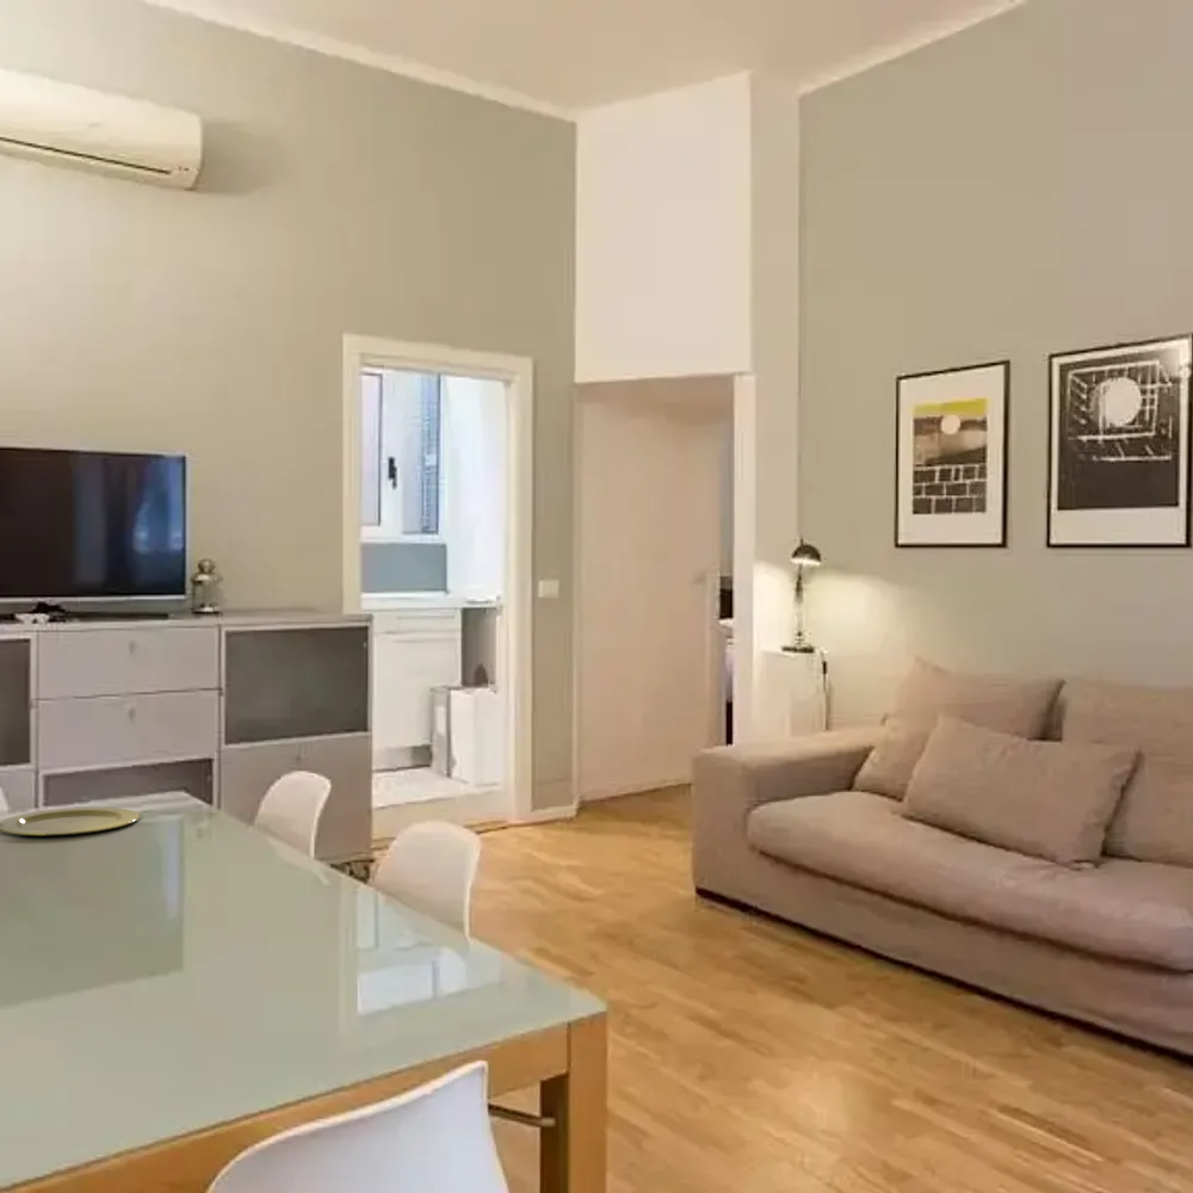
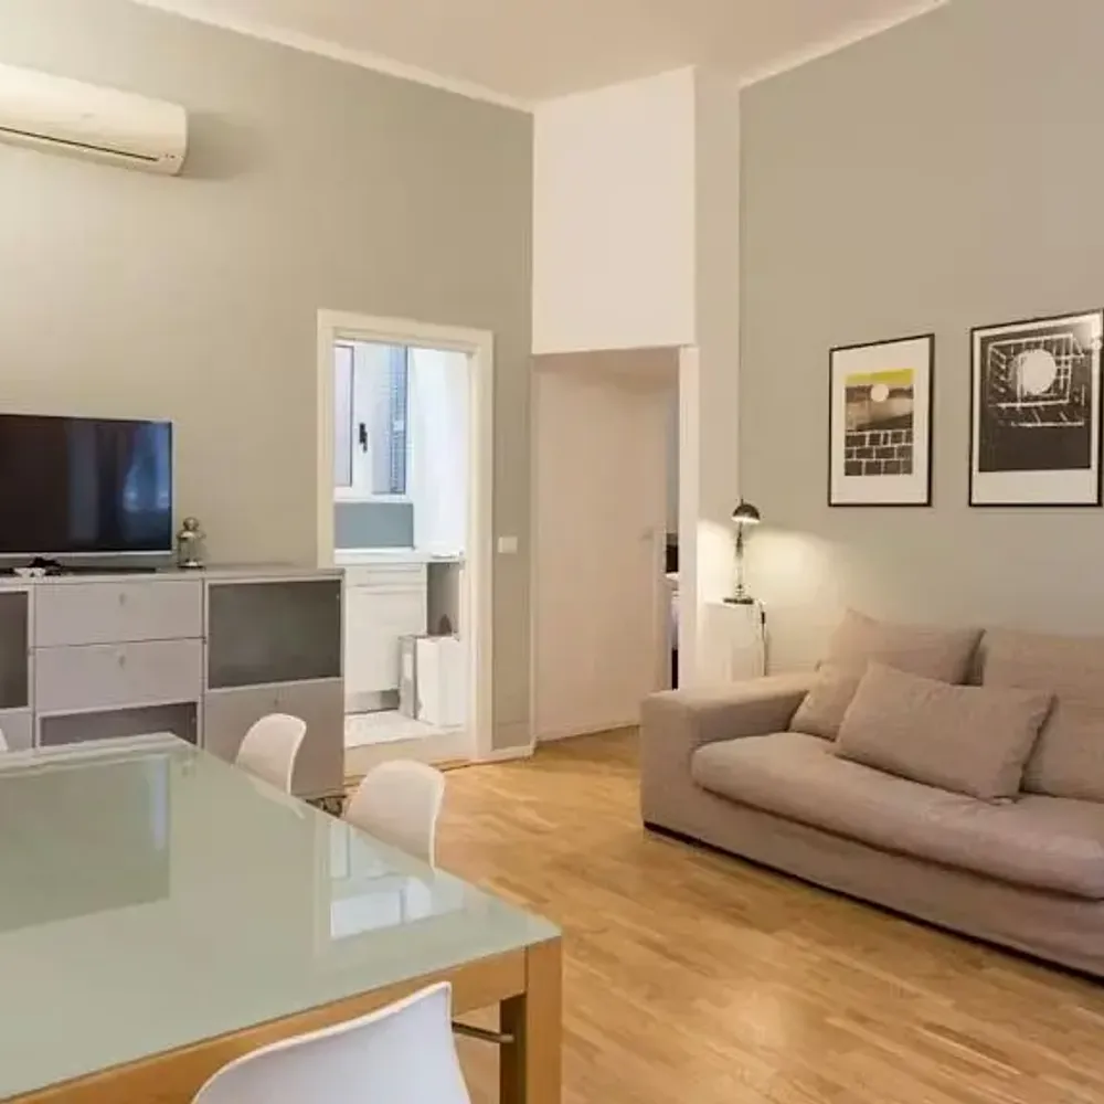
- plate [0,806,141,836]
